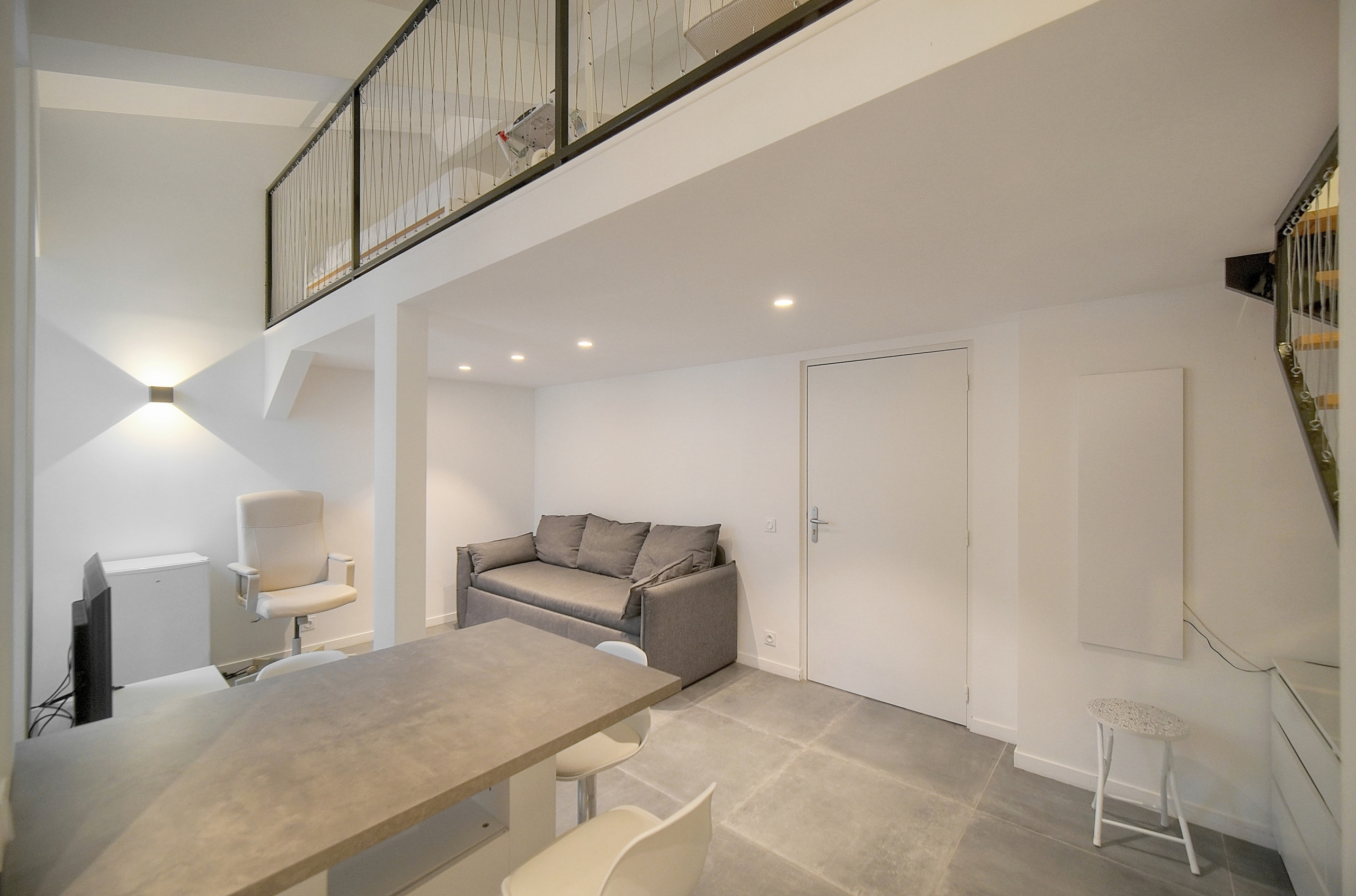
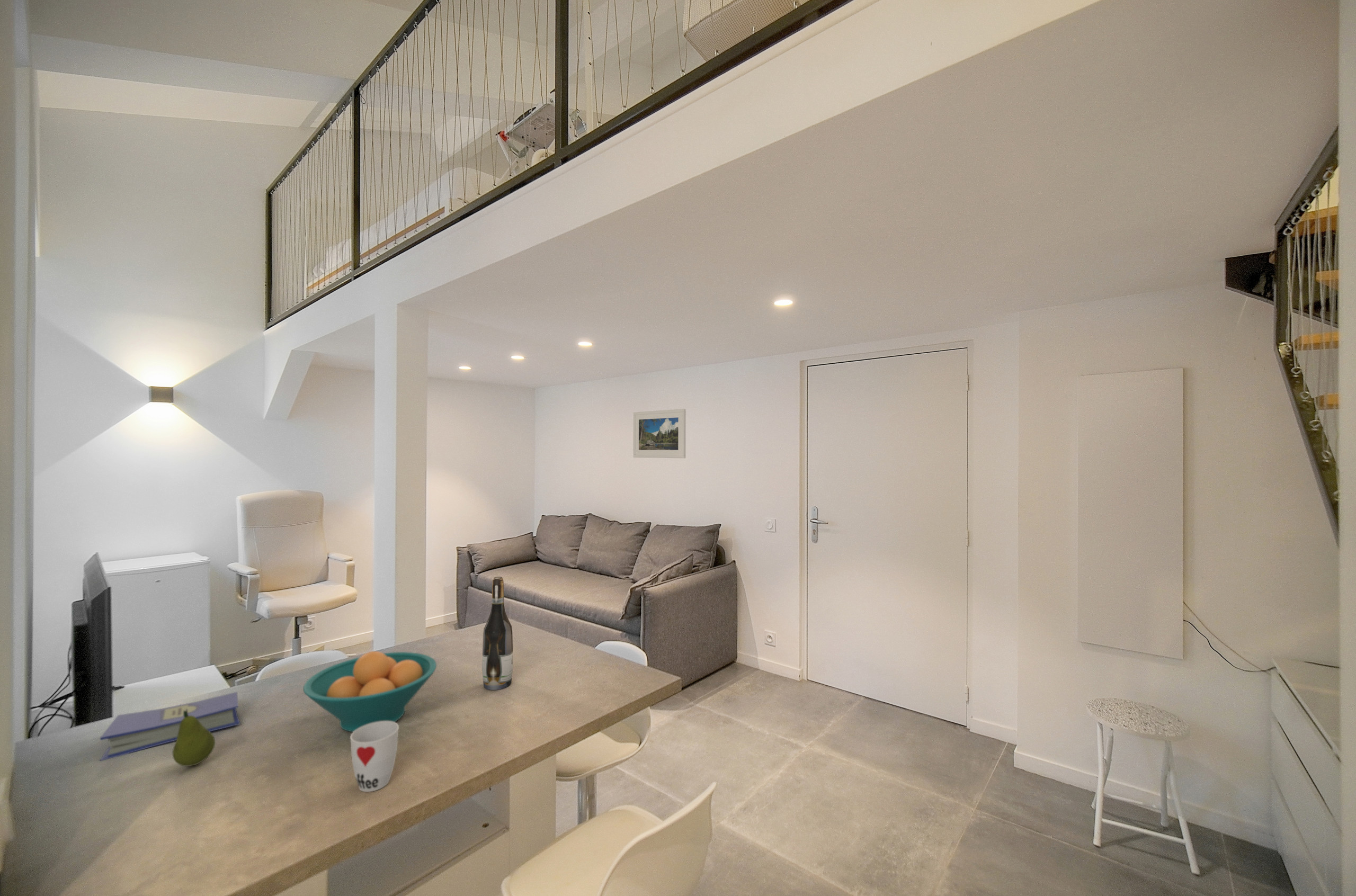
+ fruit bowl [302,651,437,732]
+ fruit [172,709,216,767]
+ wine bottle [481,576,514,691]
+ hardcover book [99,691,240,761]
+ cup [350,721,399,792]
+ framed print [632,408,686,459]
